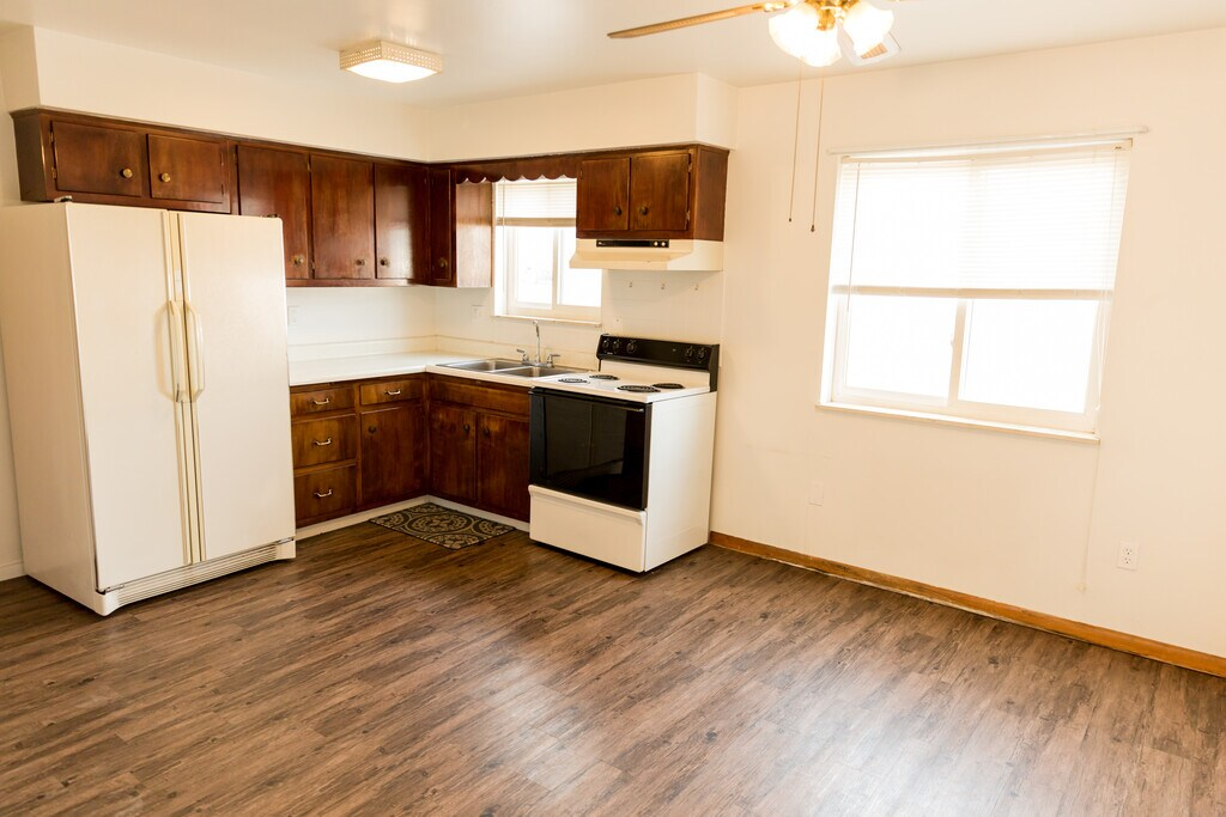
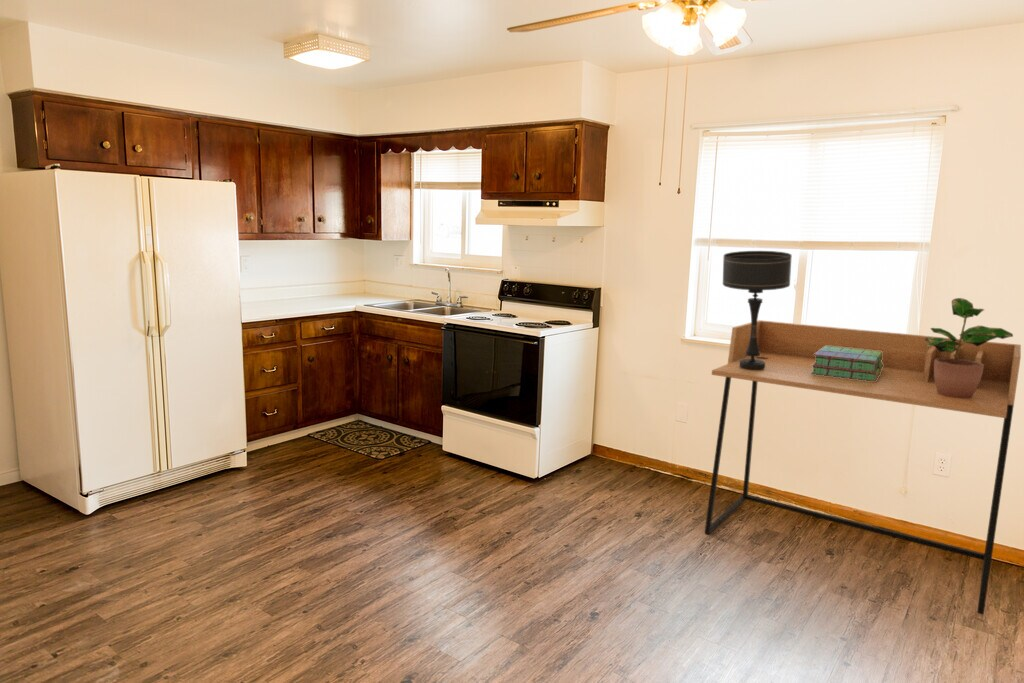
+ desk [704,319,1022,616]
+ stack of books [811,346,883,381]
+ potted plant [923,297,1014,399]
+ table lamp [722,250,793,370]
